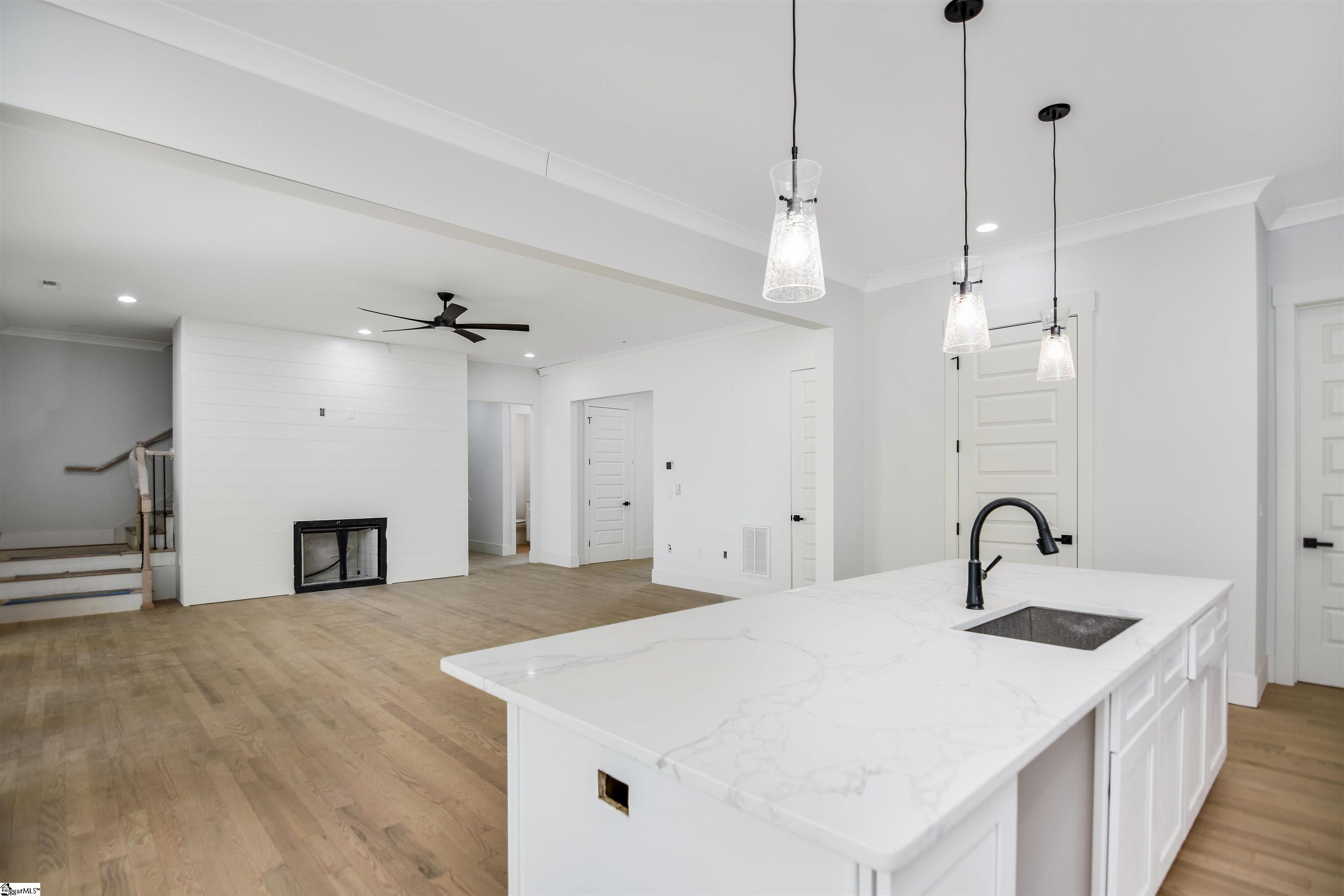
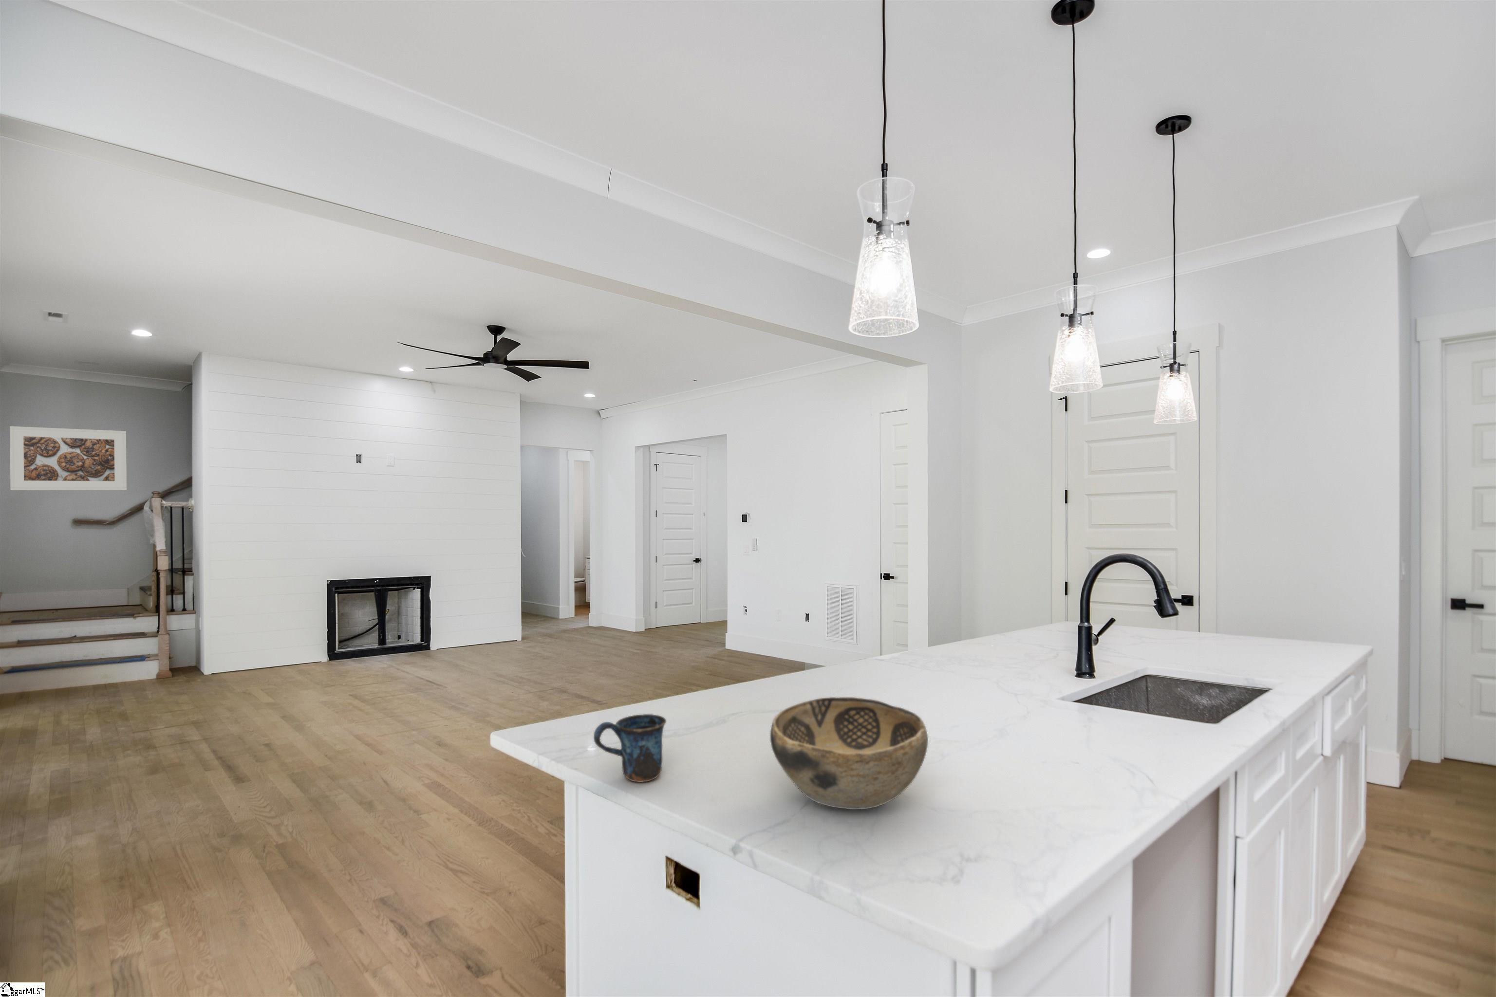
+ decorative bowl [770,697,928,810]
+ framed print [9,425,127,491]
+ mug [593,713,667,783]
